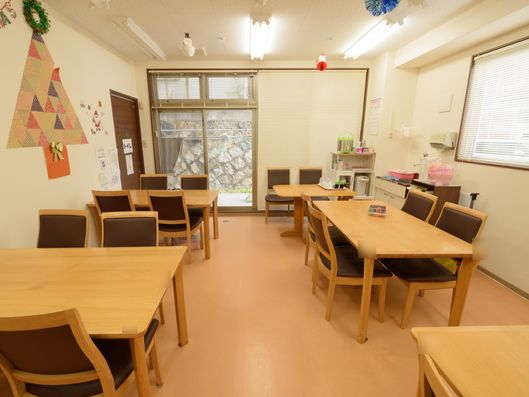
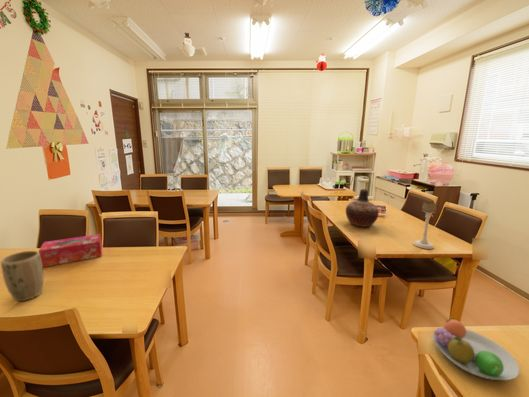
+ candle holder [412,201,437,250]
+ tissue box [38,233,103,268]
+ vase [345,188,380,228]
+ plant pot [0,250,44,302]
+ fruit bowl [432,317,520,381]
